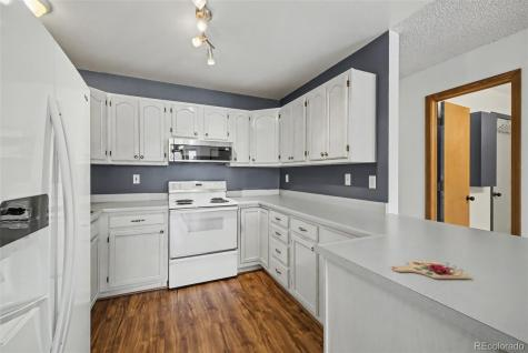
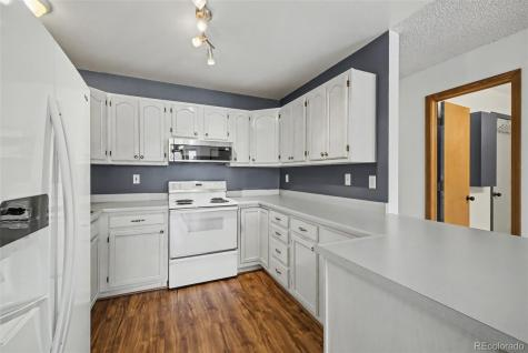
- cutting board [391,260,470,280]
